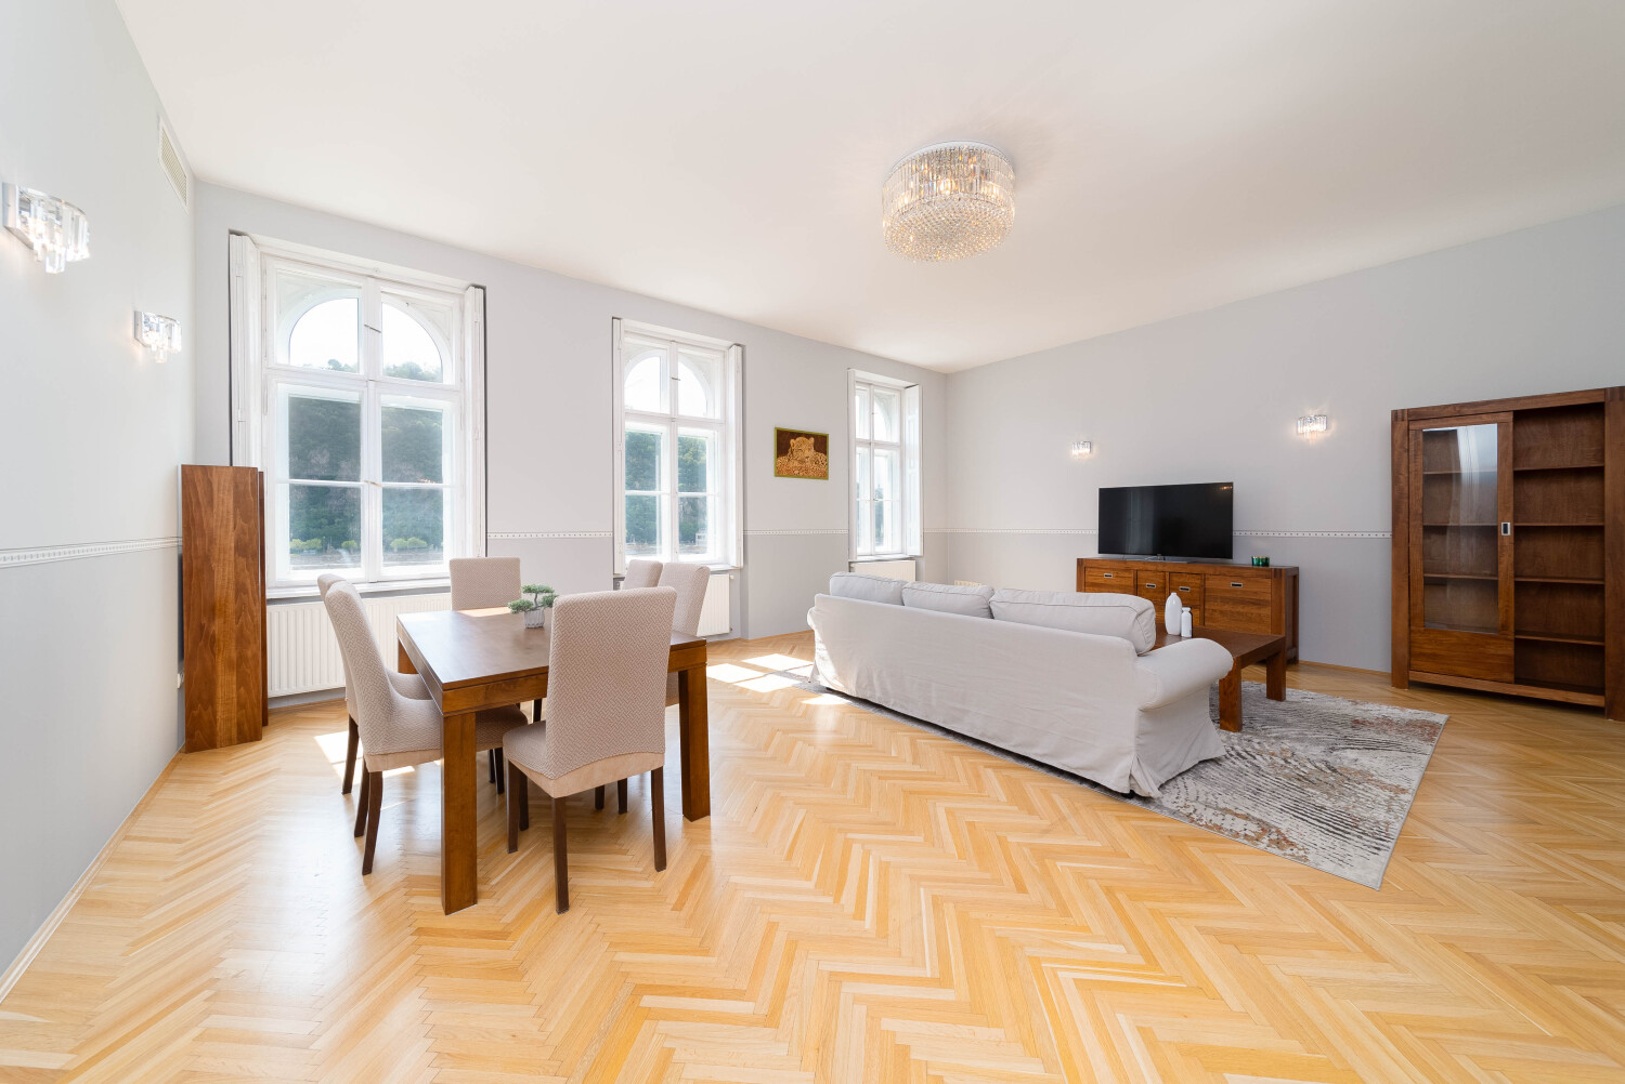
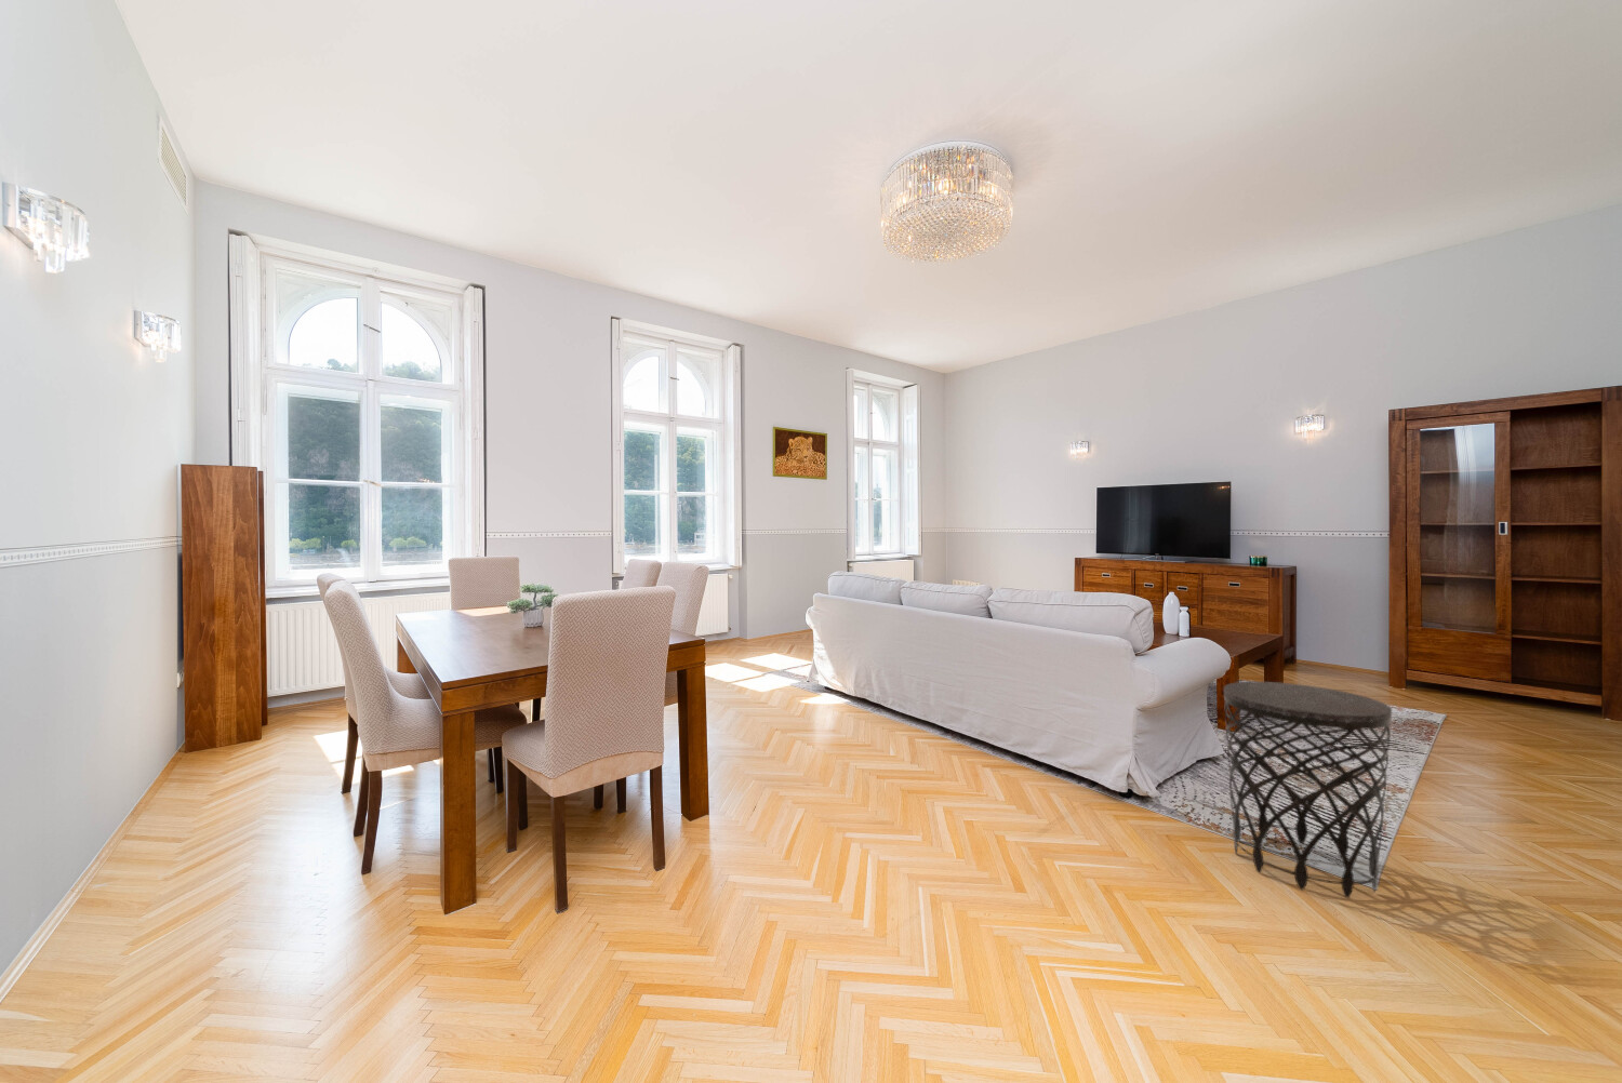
+ side table [1223,681,1392,899]
